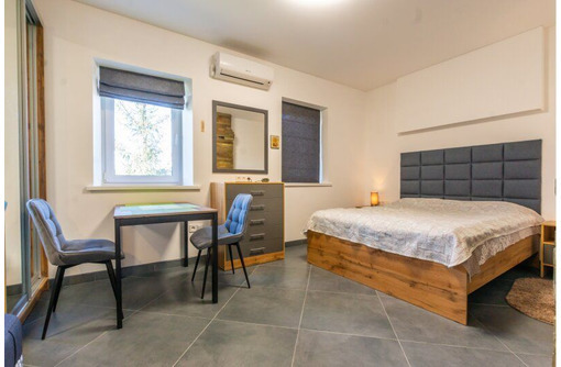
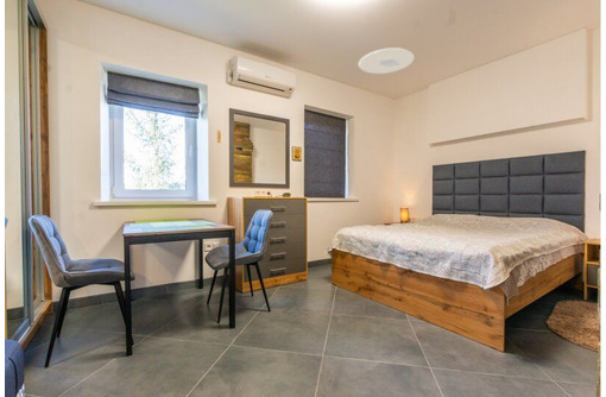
+ ceiling light [358,46,415,75]
